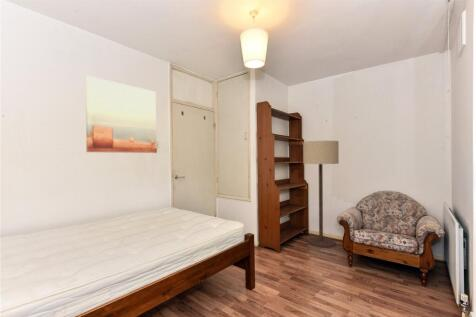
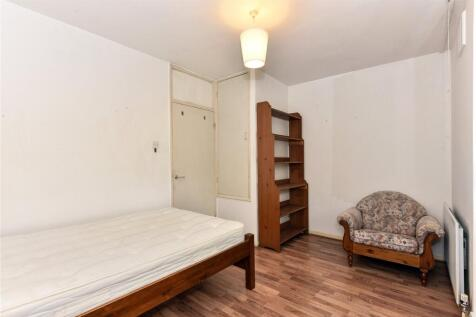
- floor lamp [302,140,340,249]
- wall art [84,75,157,154]
